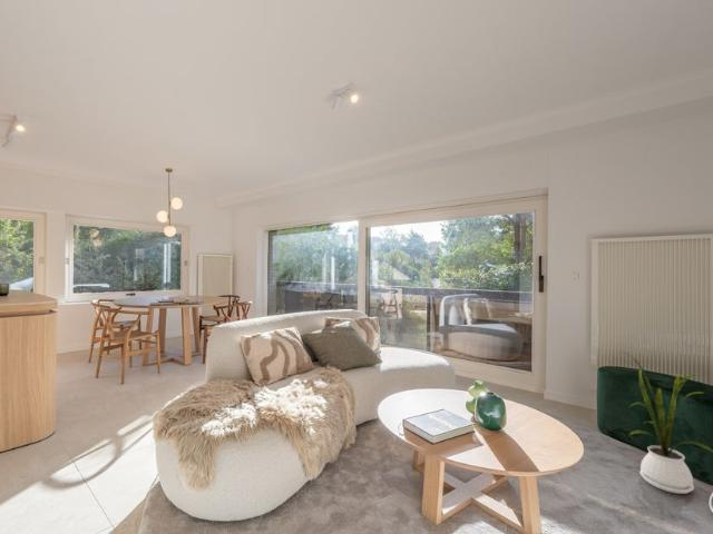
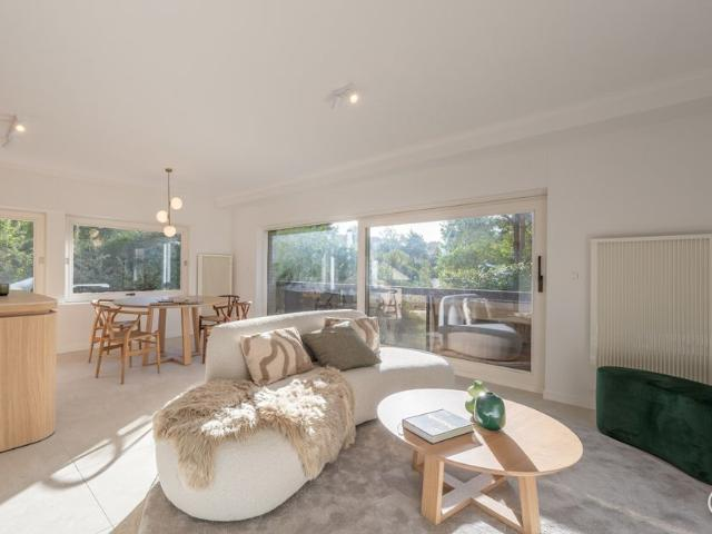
- house plant [618,349,713,495]
